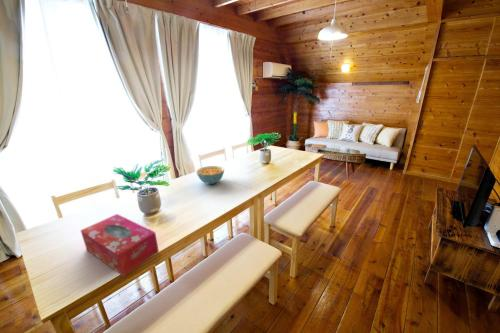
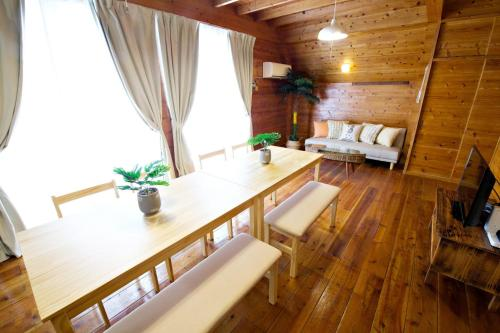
- cereal bowl [196,165,225,185]
- tissue box [80,213,160,278]
